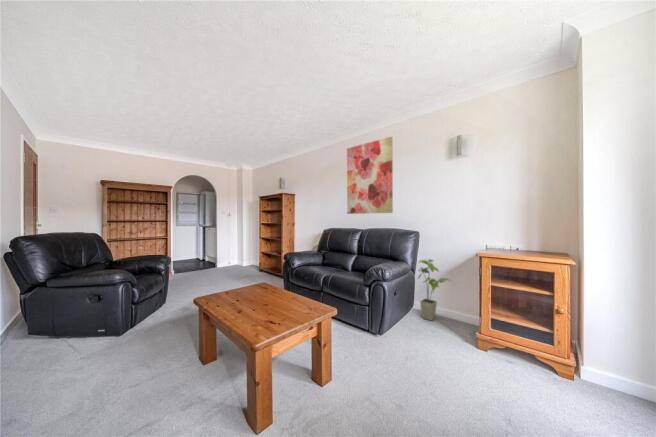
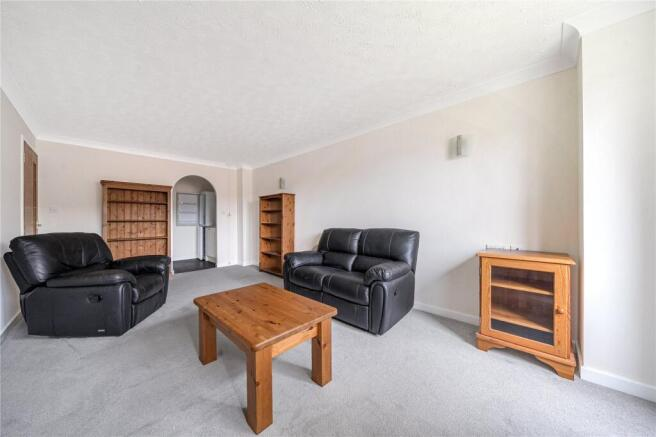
- house plant [417,258,452,322]
- wall art [346,136,394,215]
